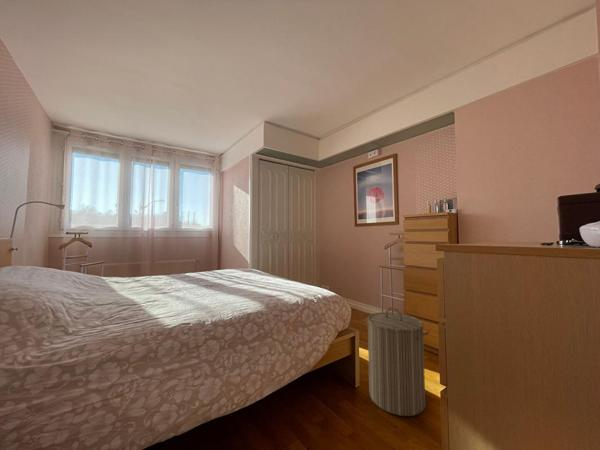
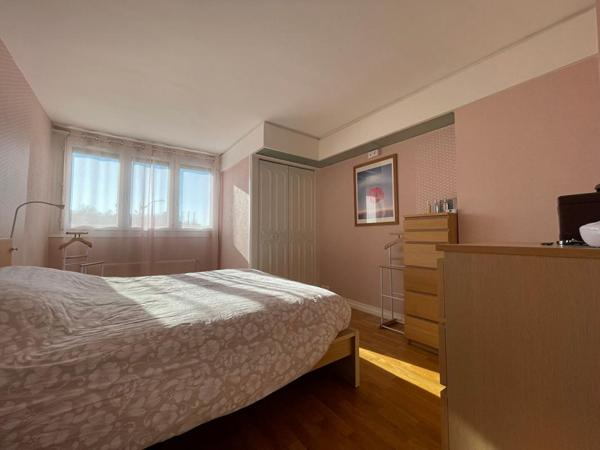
- laundry hamper [364,307,431,417]
